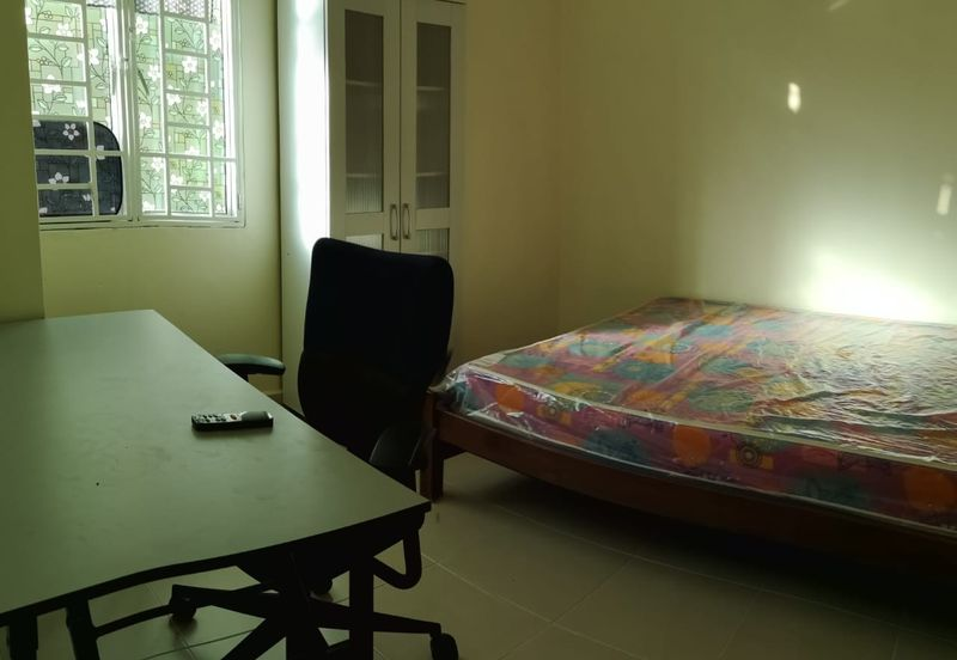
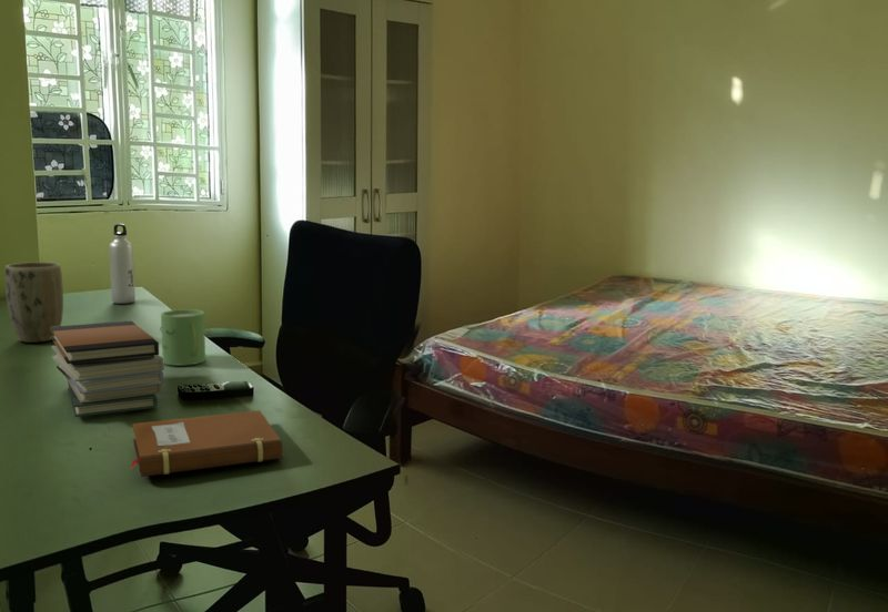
+ book stack [50,319,165,418]
+ mug [159,308,206,366]
+ water bottle [108,223,137,305]
+ notebook [130,409,283,478]
+ plant pot [4,261,64,344]
